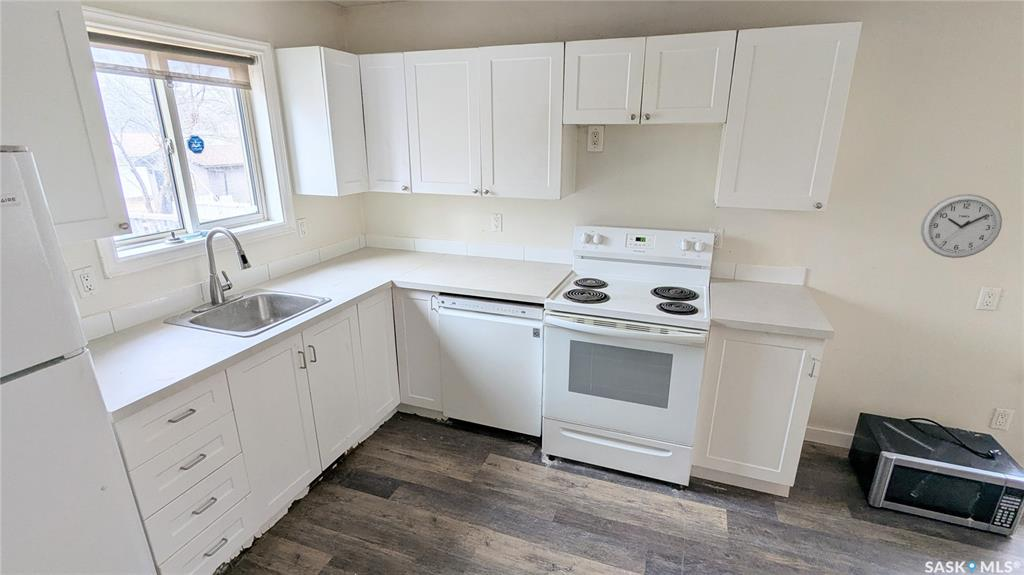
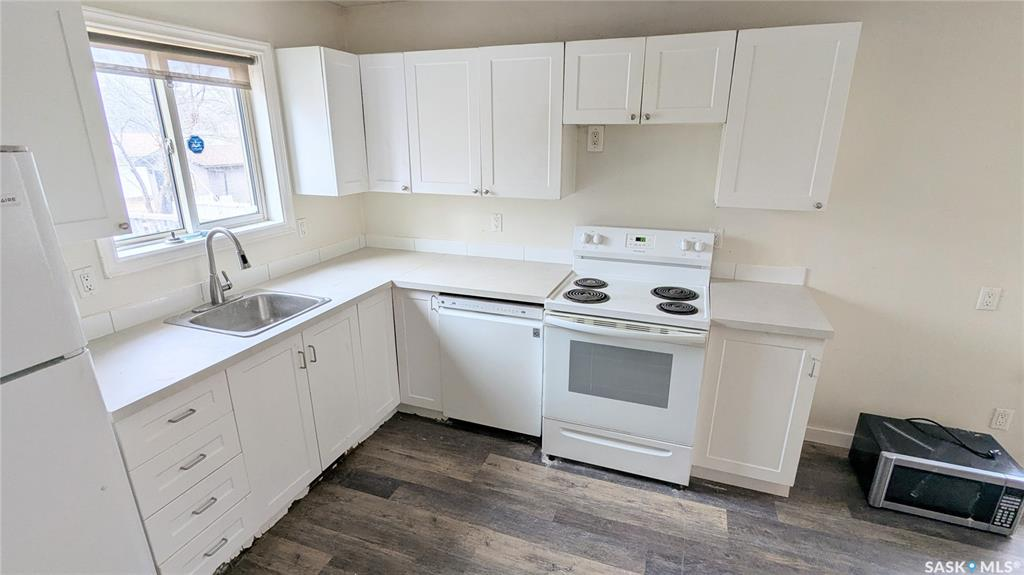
- wall clock [920,193,1003,259]
